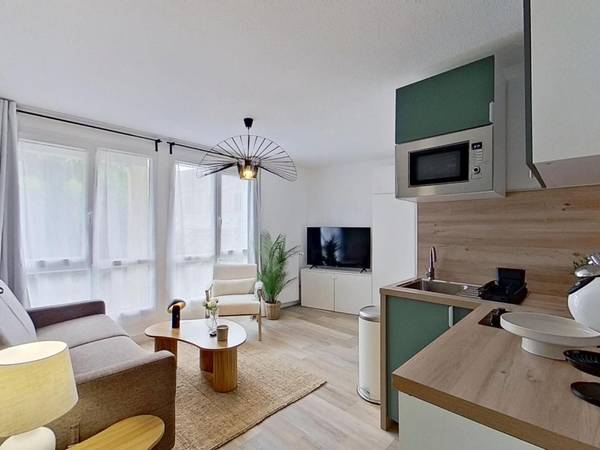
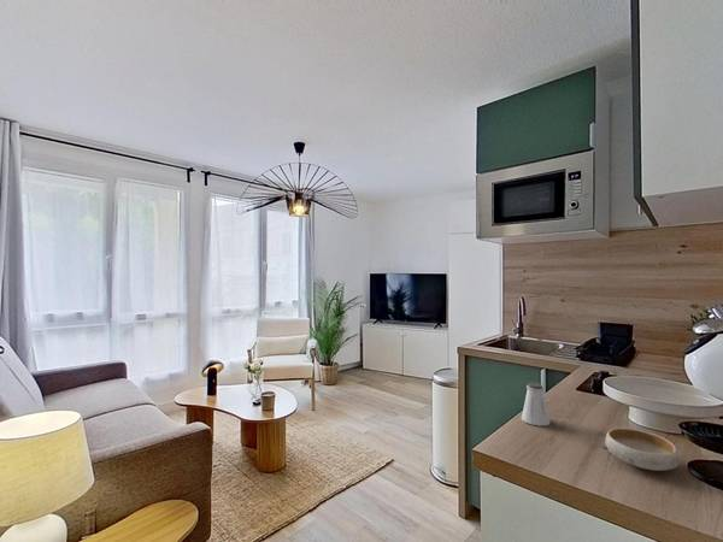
+ saltshaker [521,382,551,426]
+ bowl [604,426,680,472]
